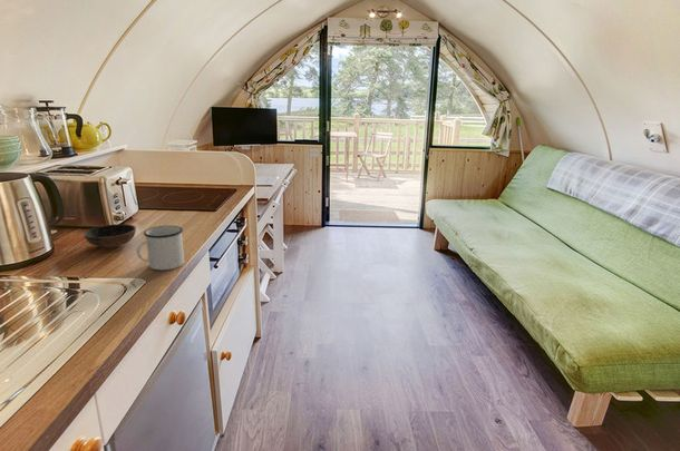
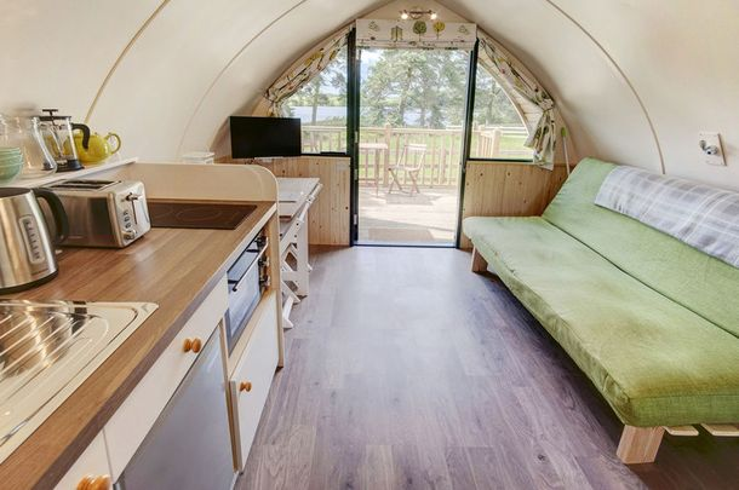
- bowl [82,223,137,248]
- mug [135,225,185,271]
